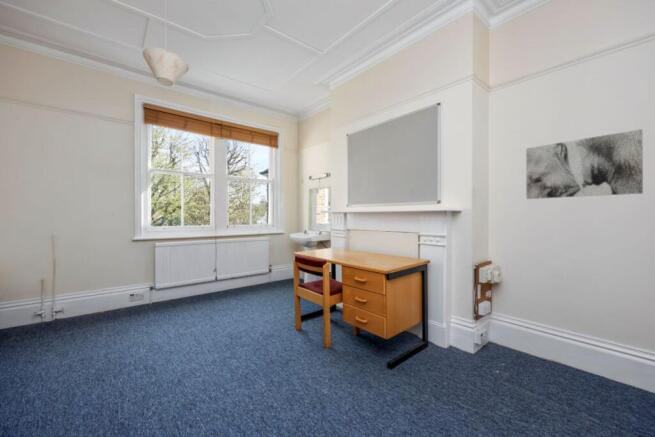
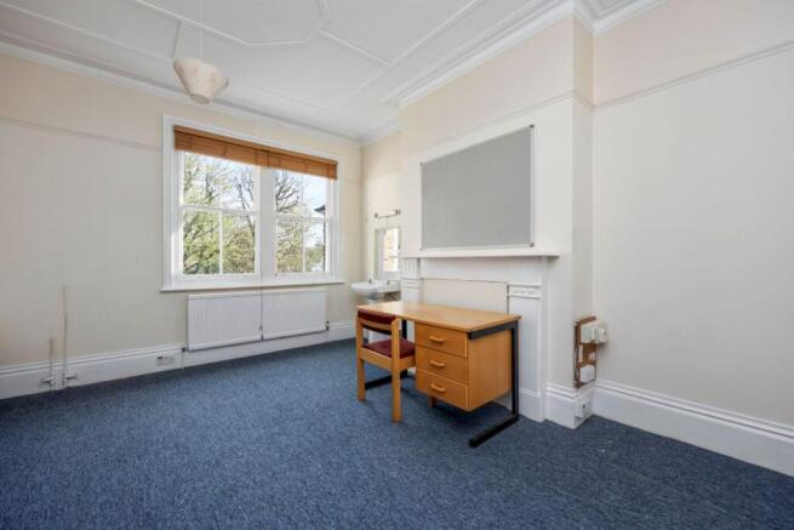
- wall art [525,128,644,200]
